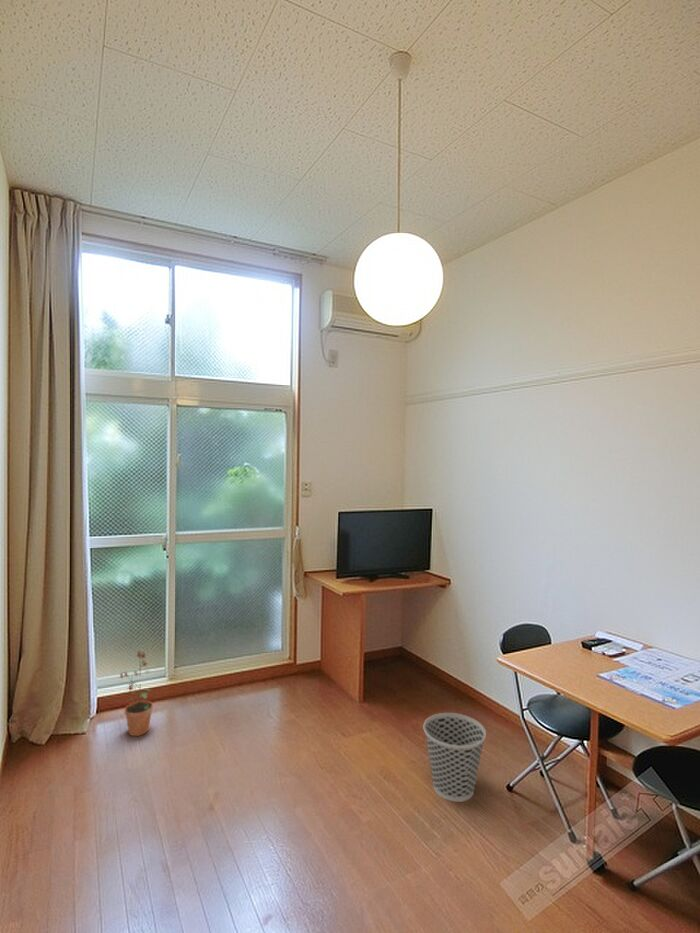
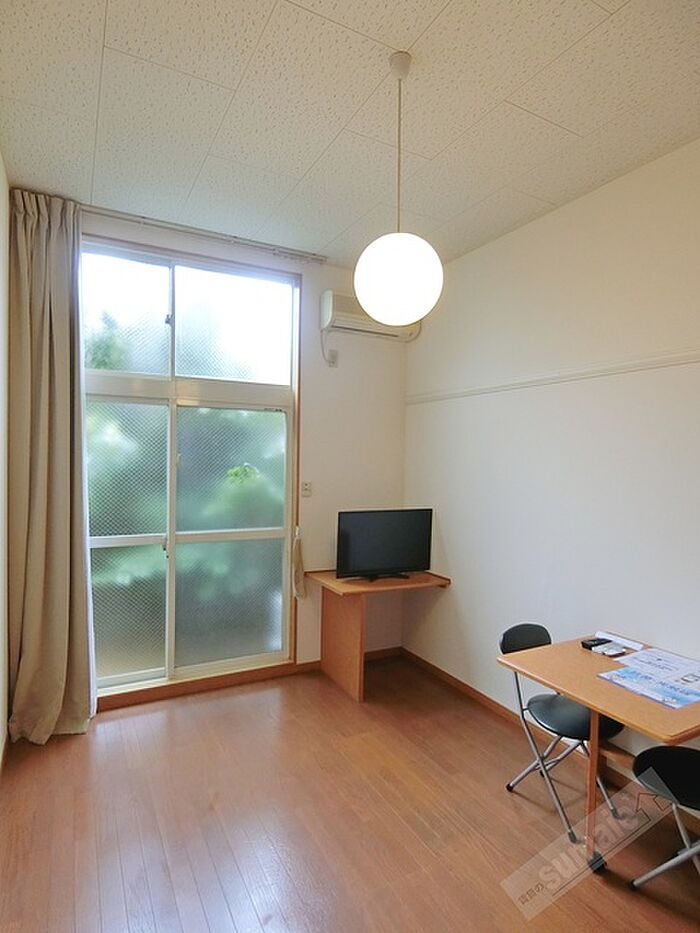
- wastebasket [423,712,487,803]
- potted plant [119,650,154,737]
